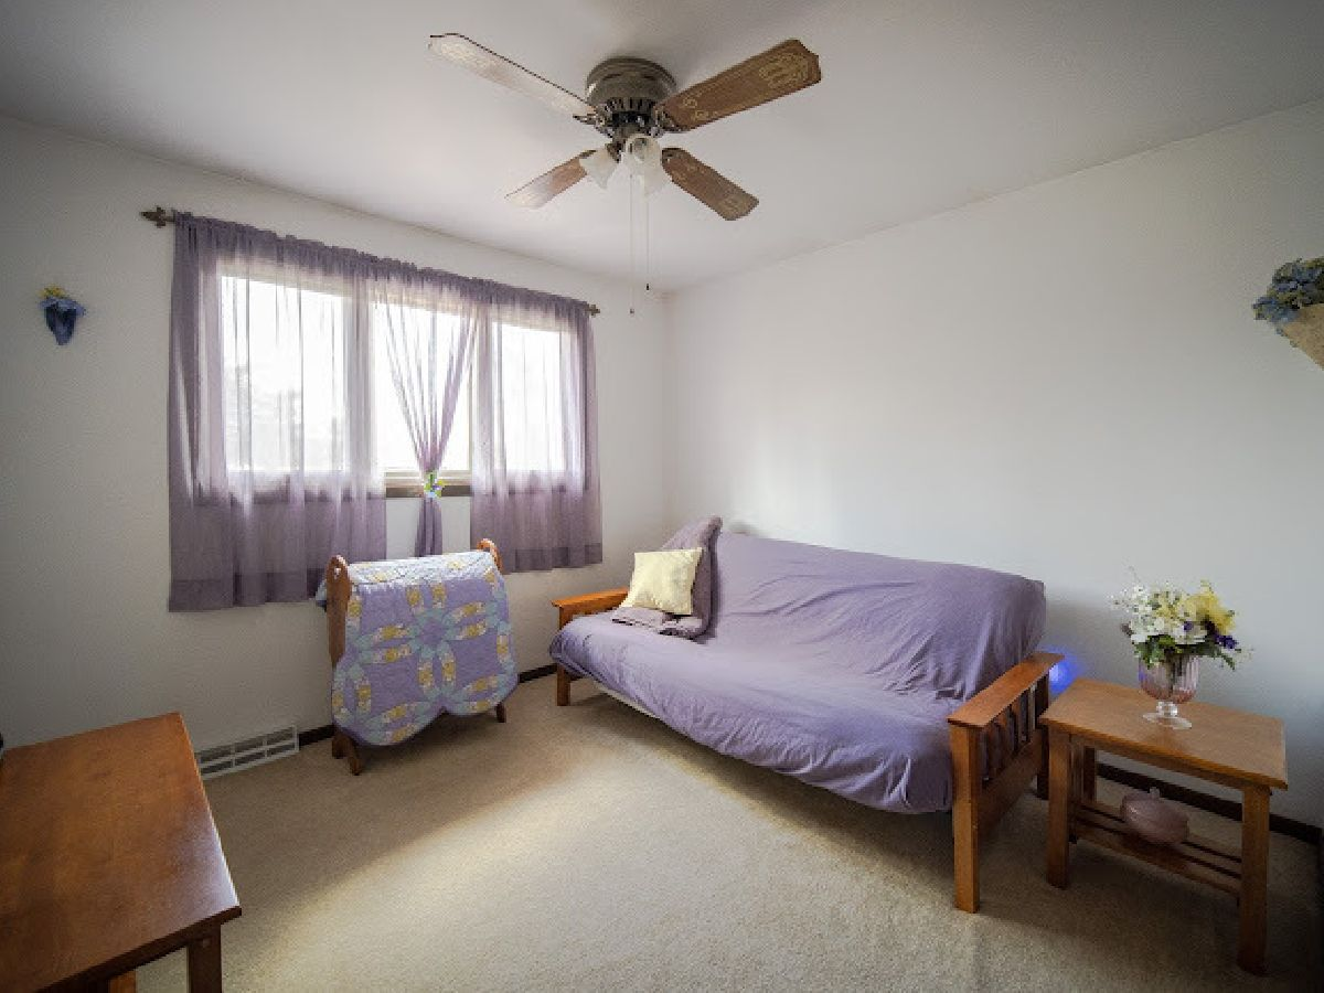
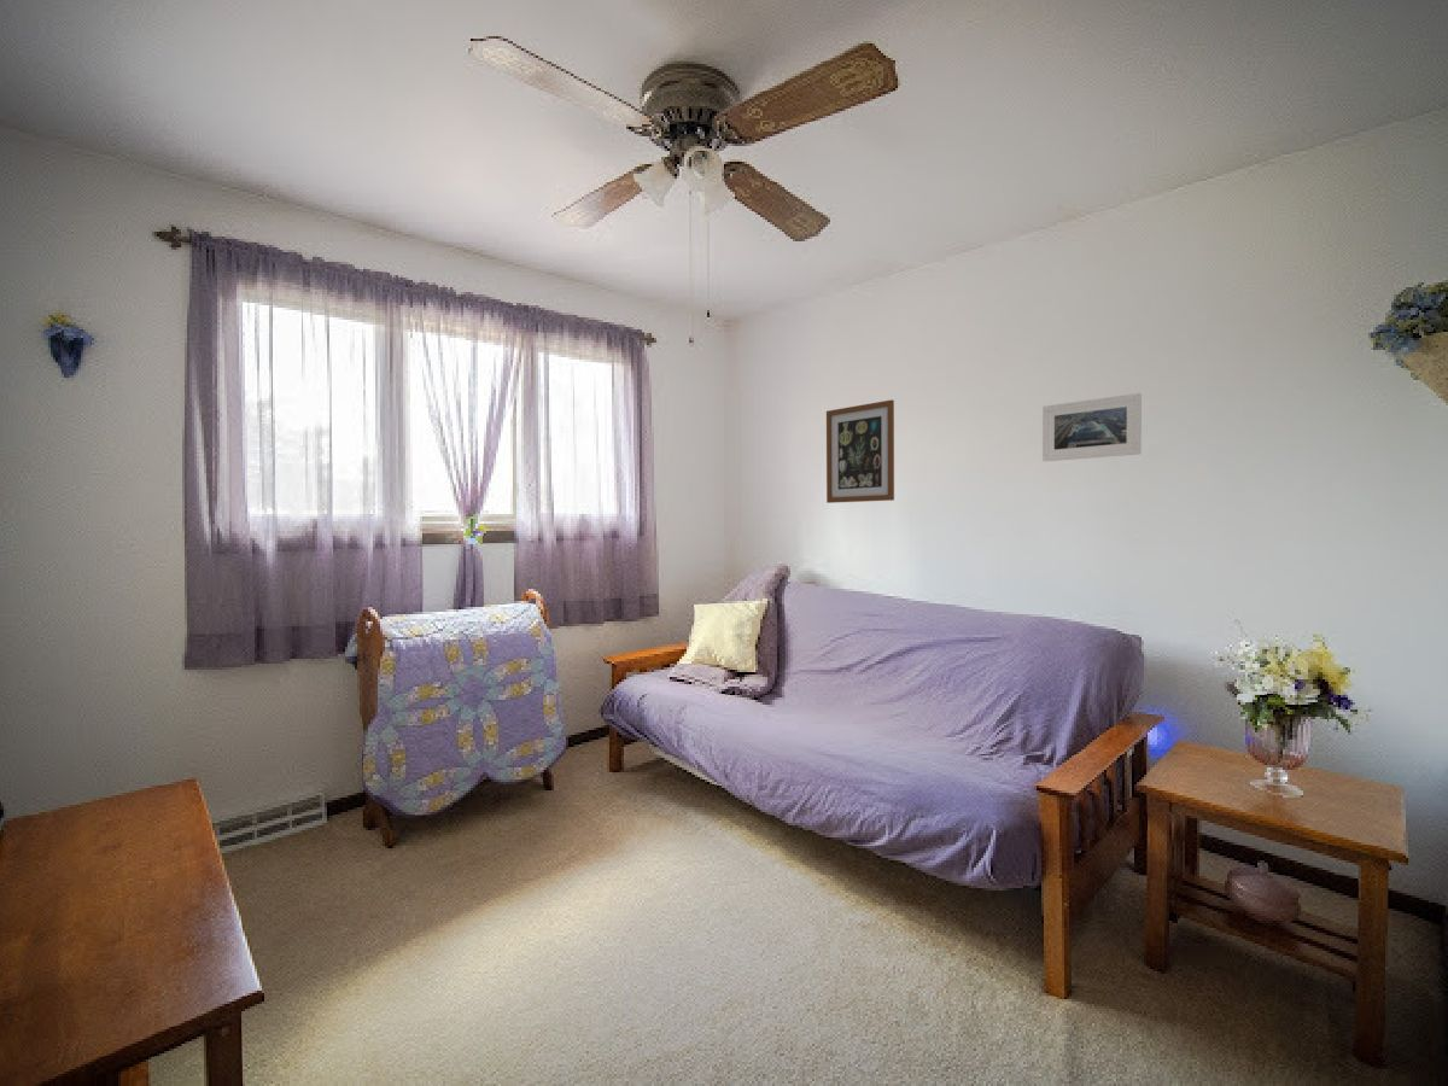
+ wall art [825,398,895,504]
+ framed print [1041,392,1143,462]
